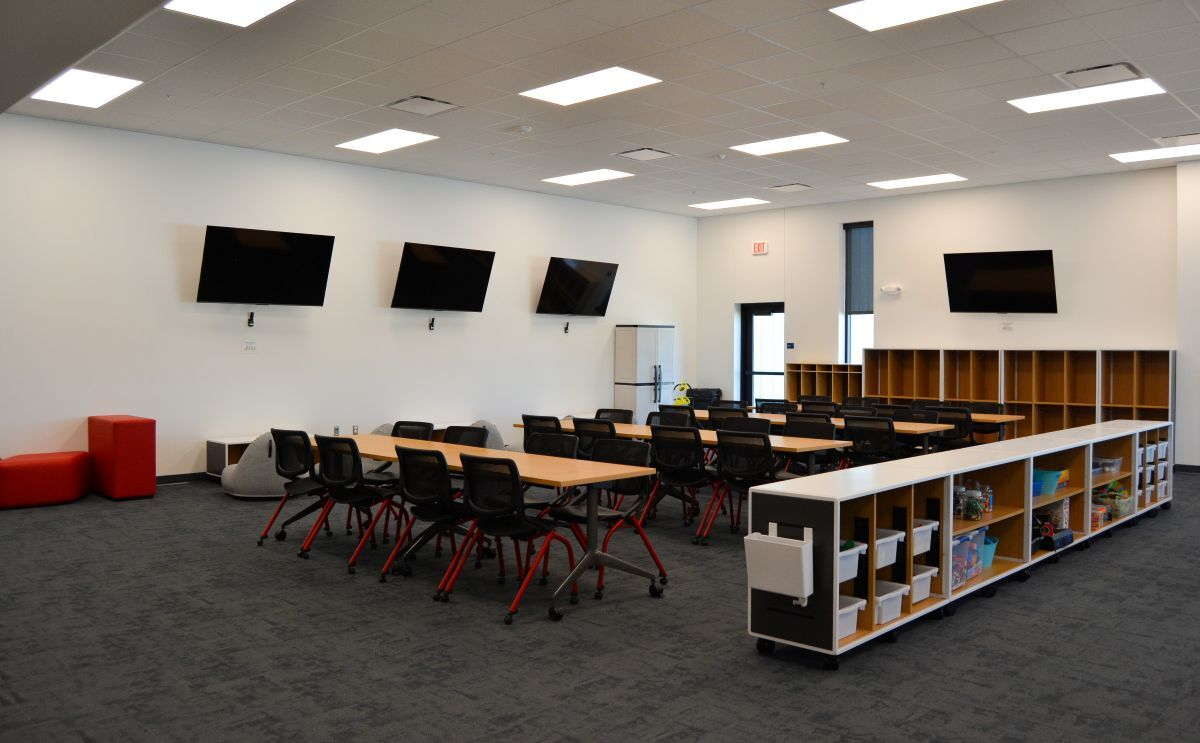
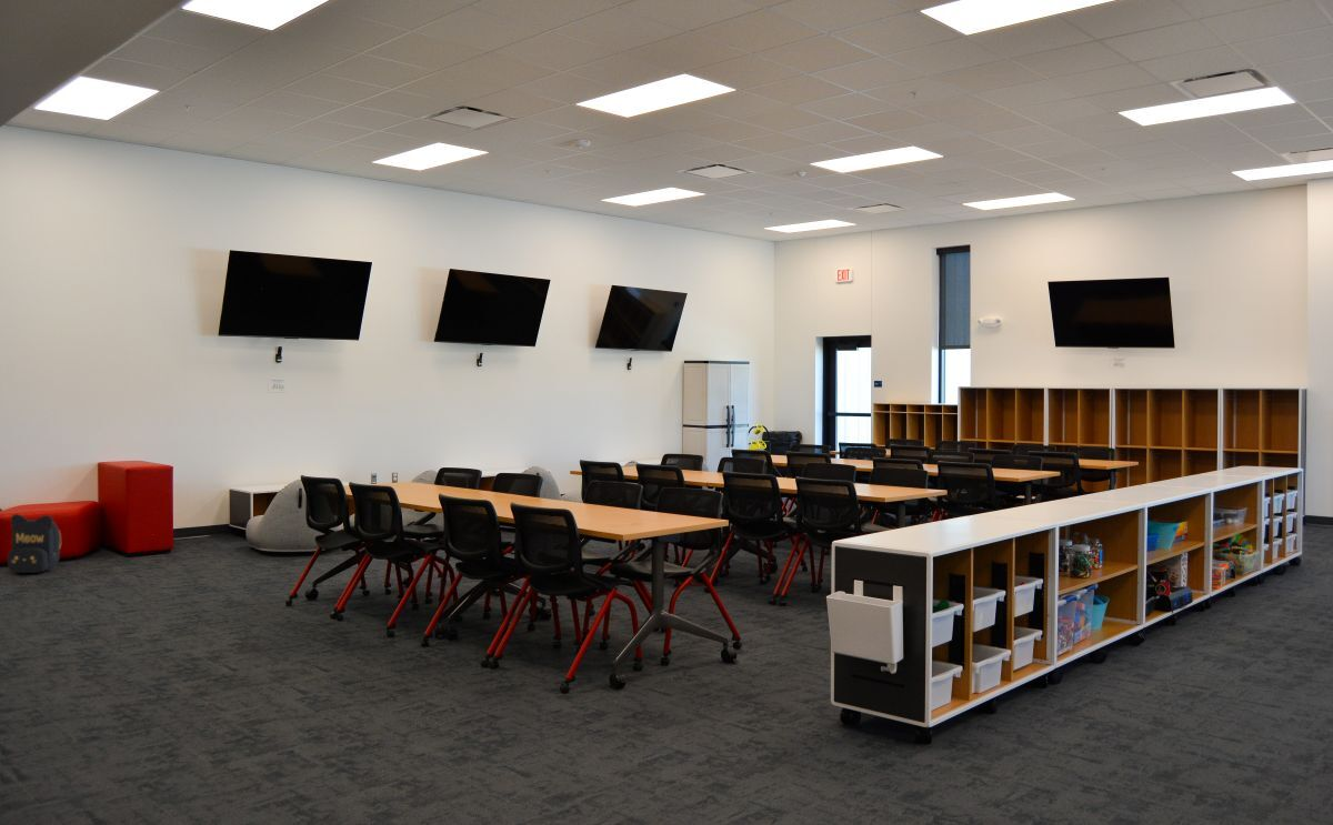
+ backpack [7,513,62,574]
